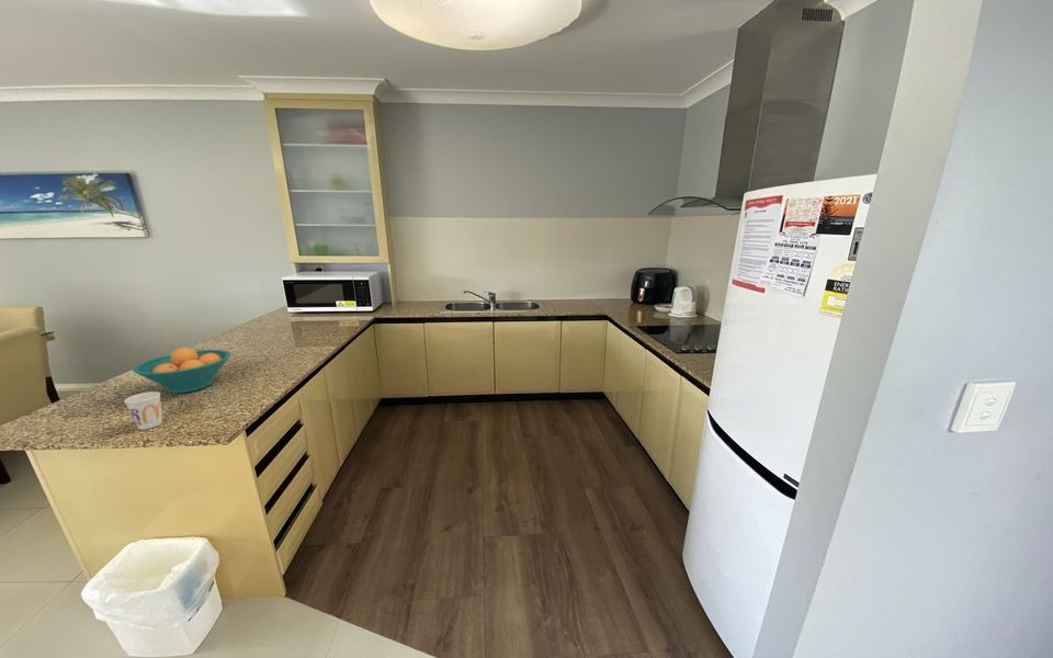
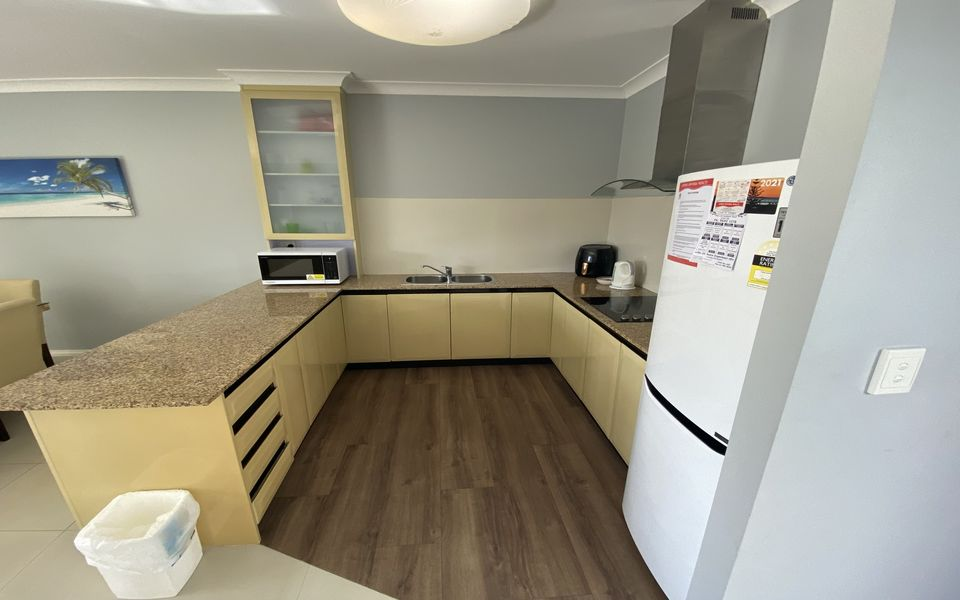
- fruit bowl [132,347,233,394]
- cup [123,390,163,431]
